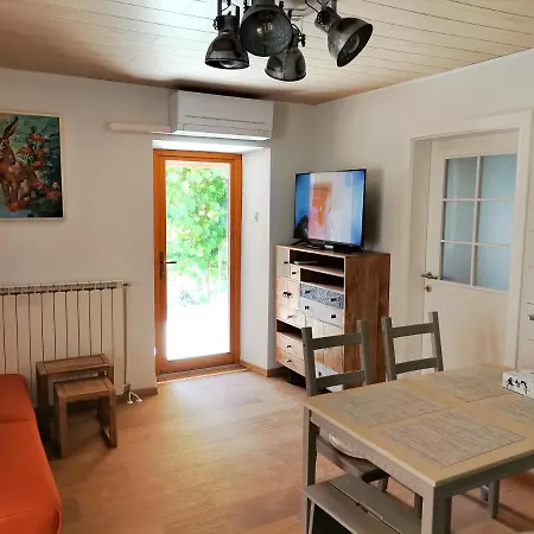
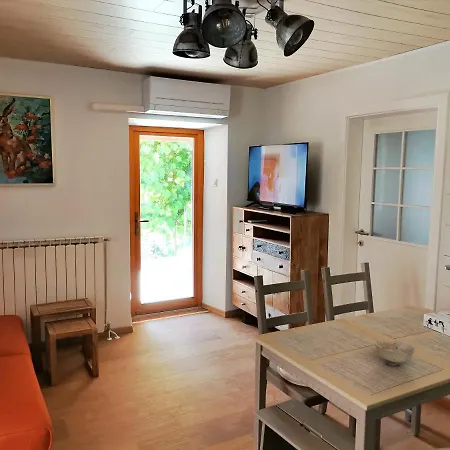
+ bowl [373,338,416,367]
